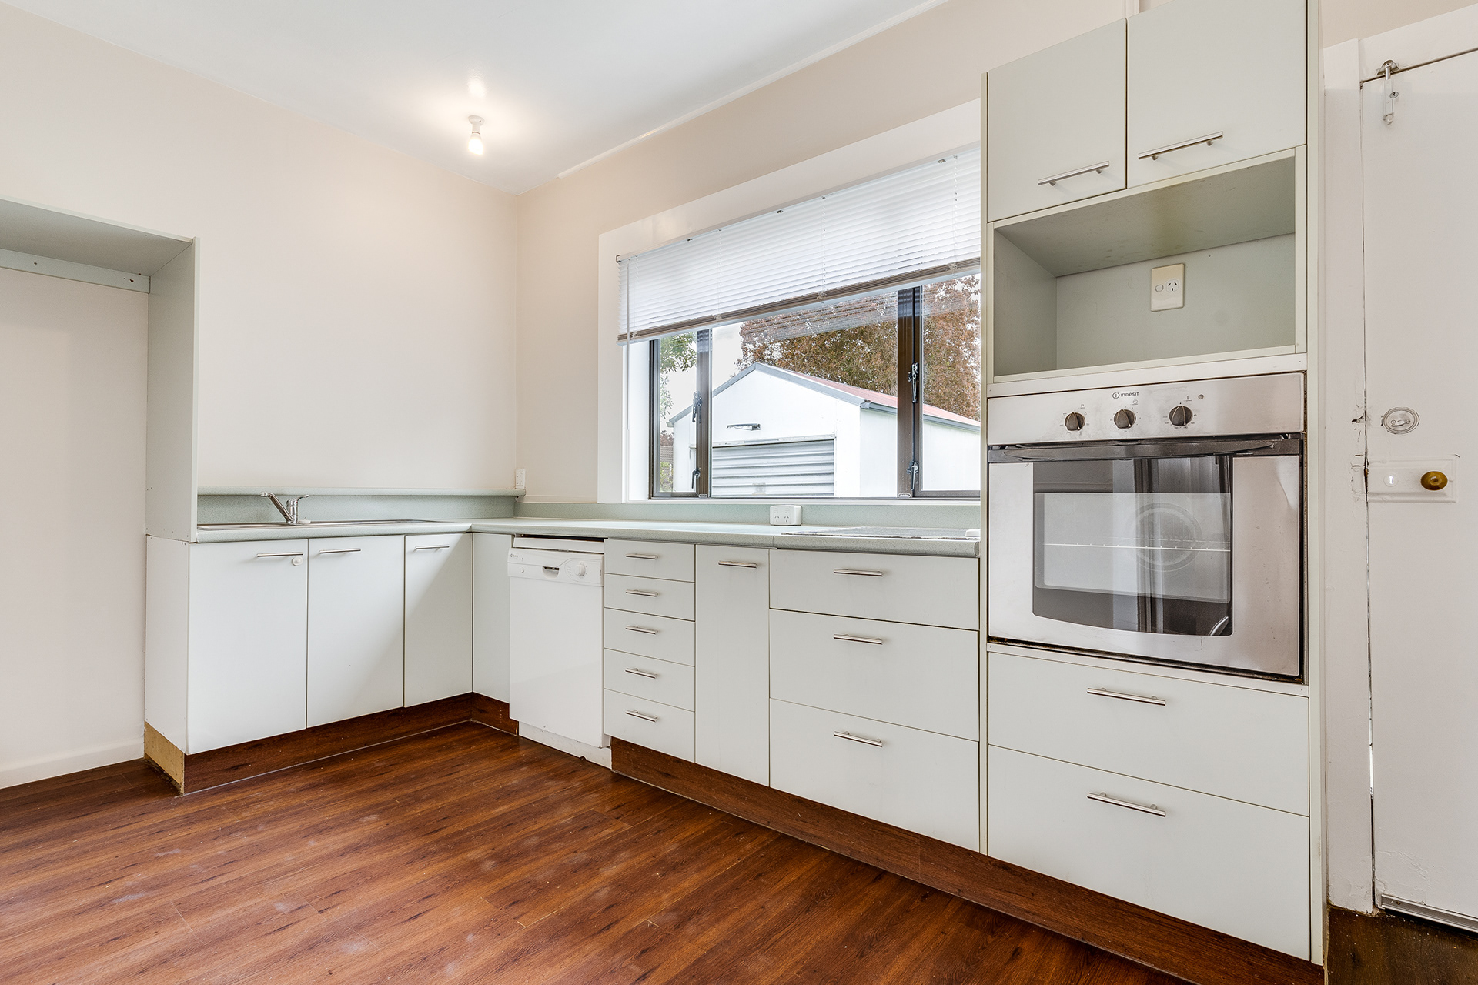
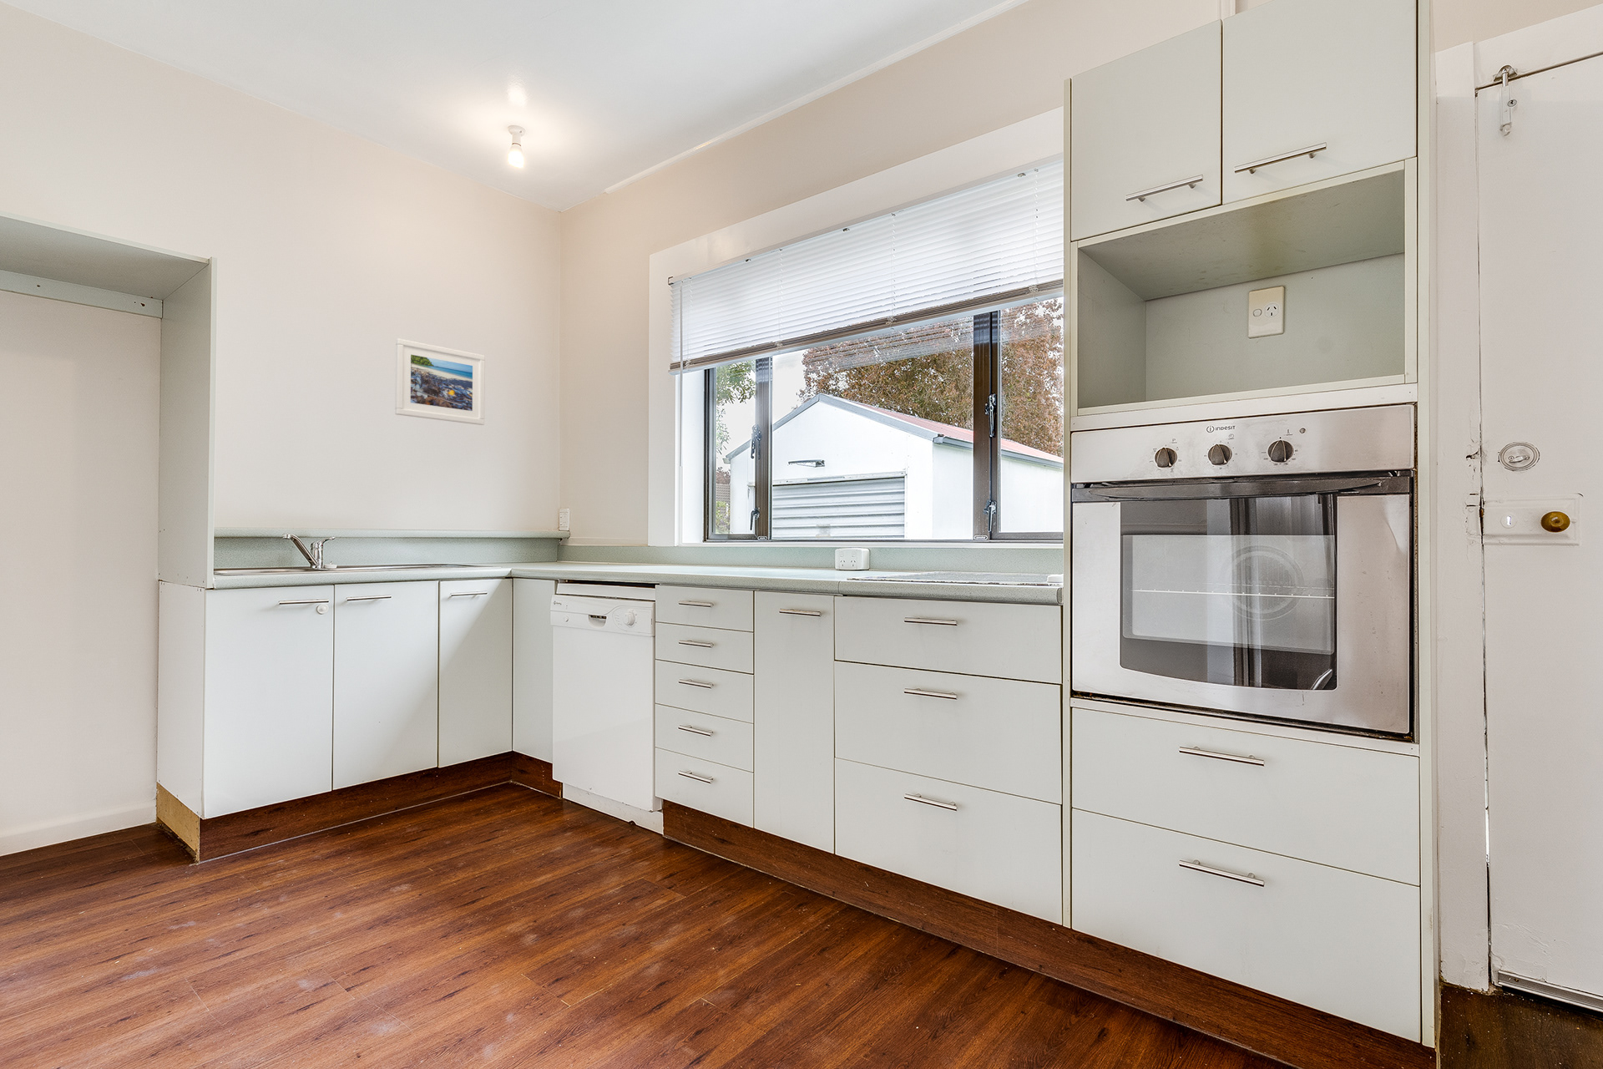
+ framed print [394,338,485,426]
